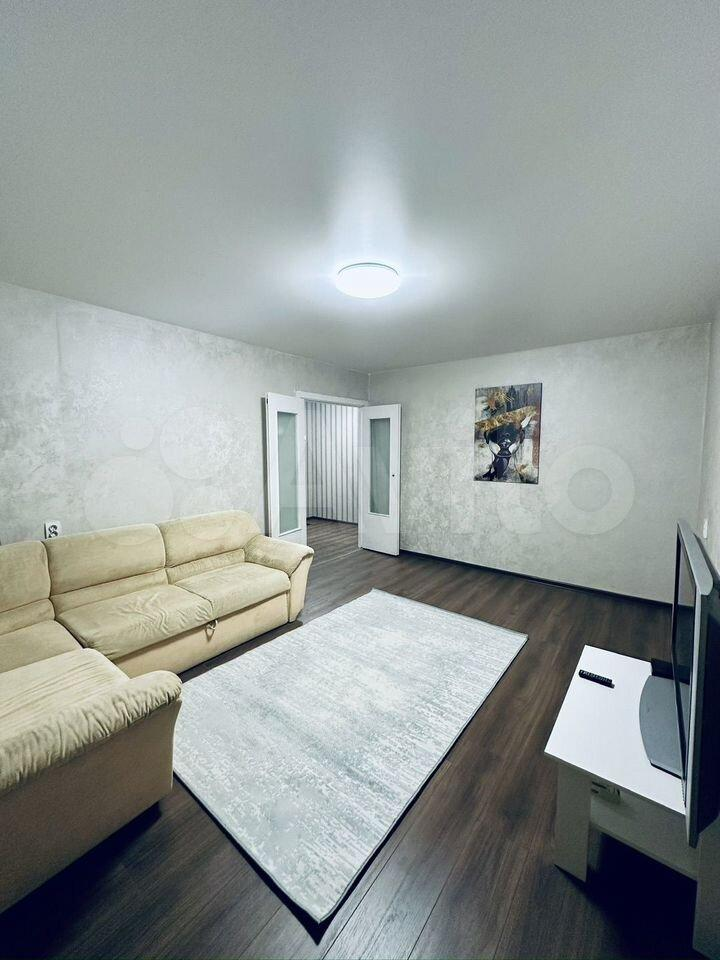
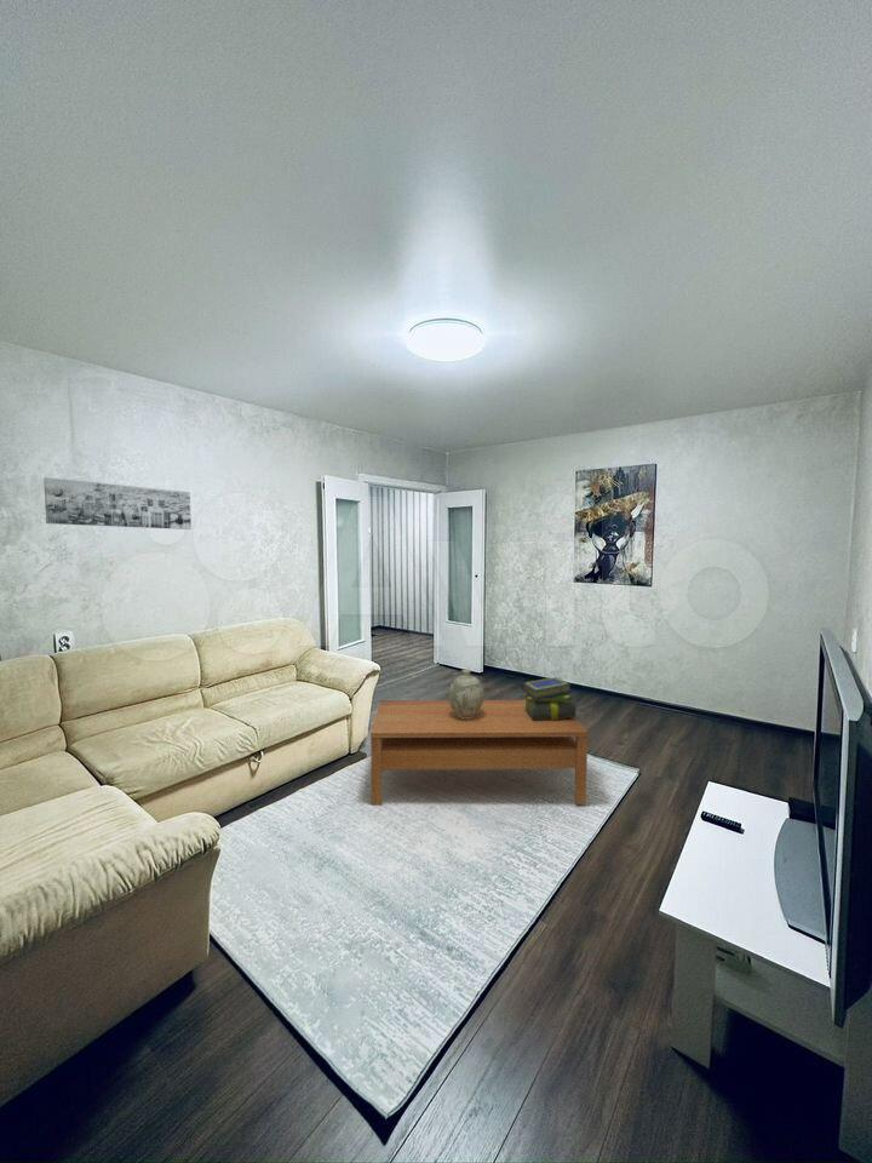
+ decorative vase [447,668,486,718]
+ stack of books [521,676,578,721]
+ coffee table [369,699,590,807]
+ wall art [42,476,193,531]
